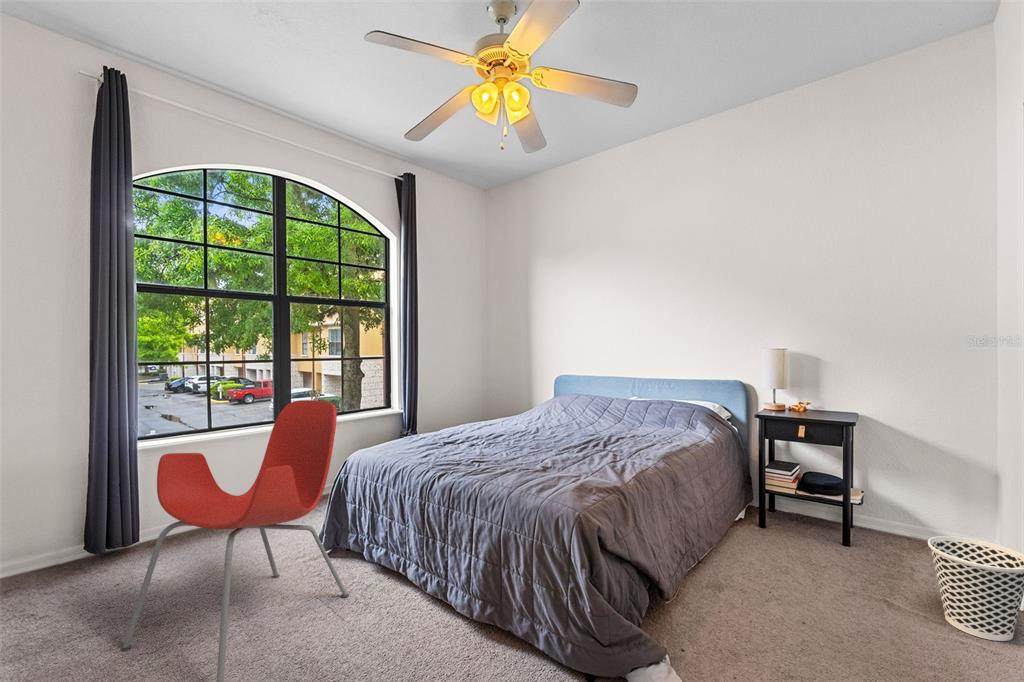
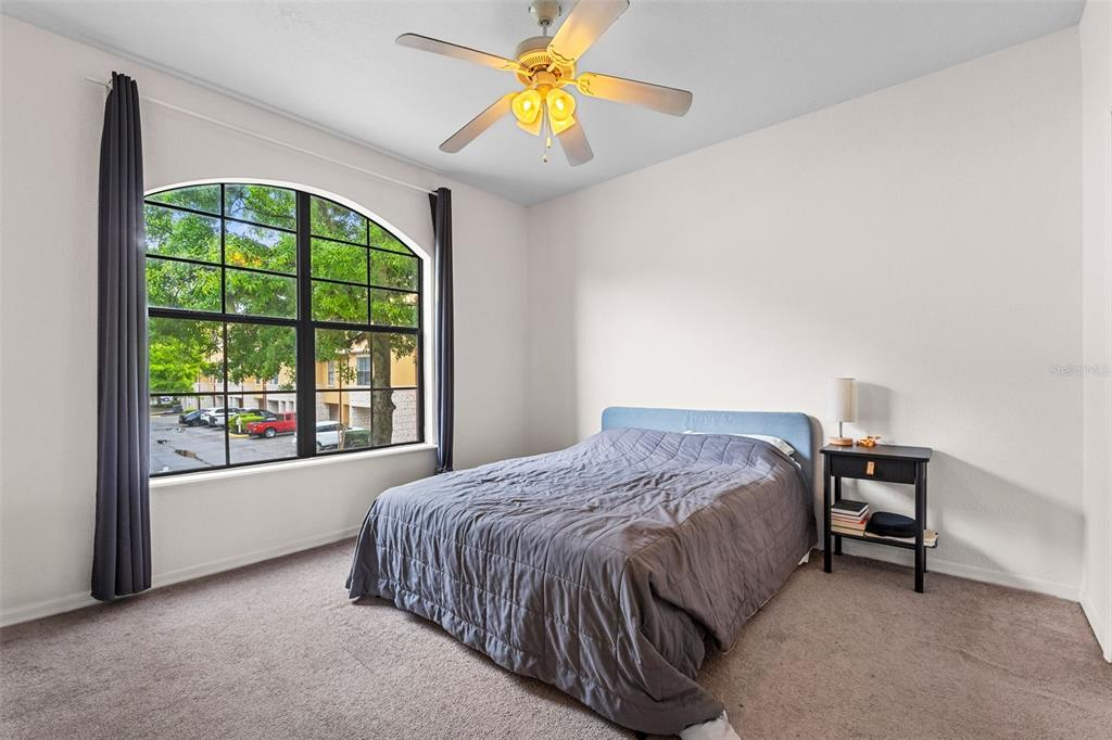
- wastebasket [927,535,1024,642]
- armchair [120,399,350,682]
